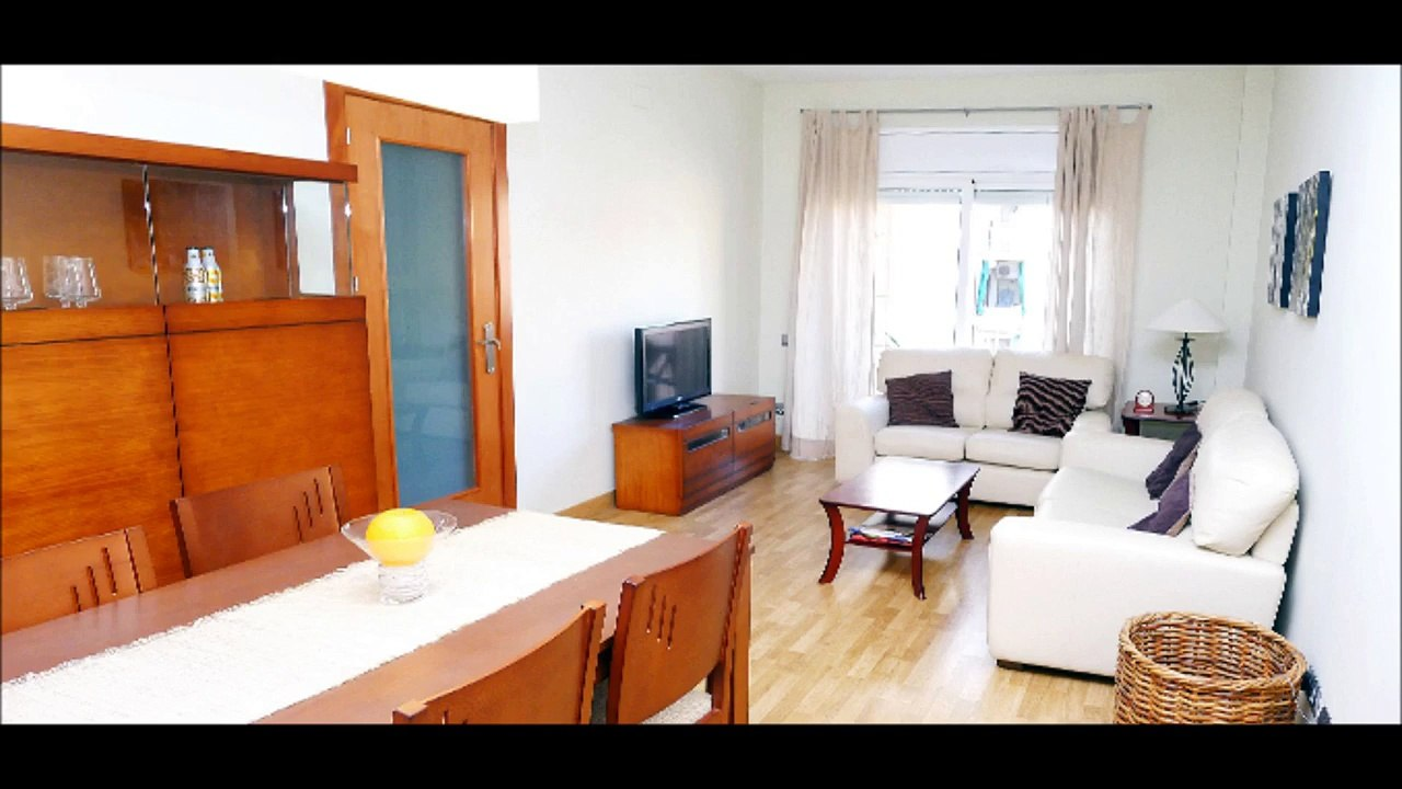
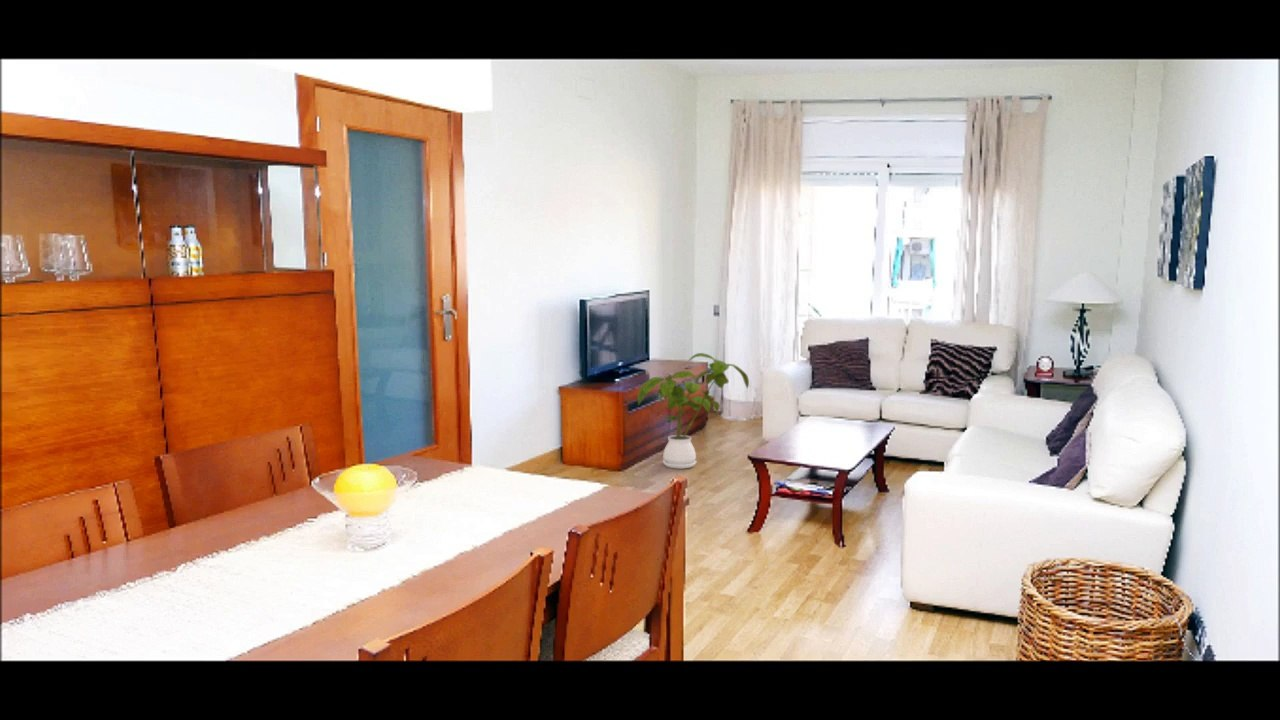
+ house plant [637,352,750,470]
